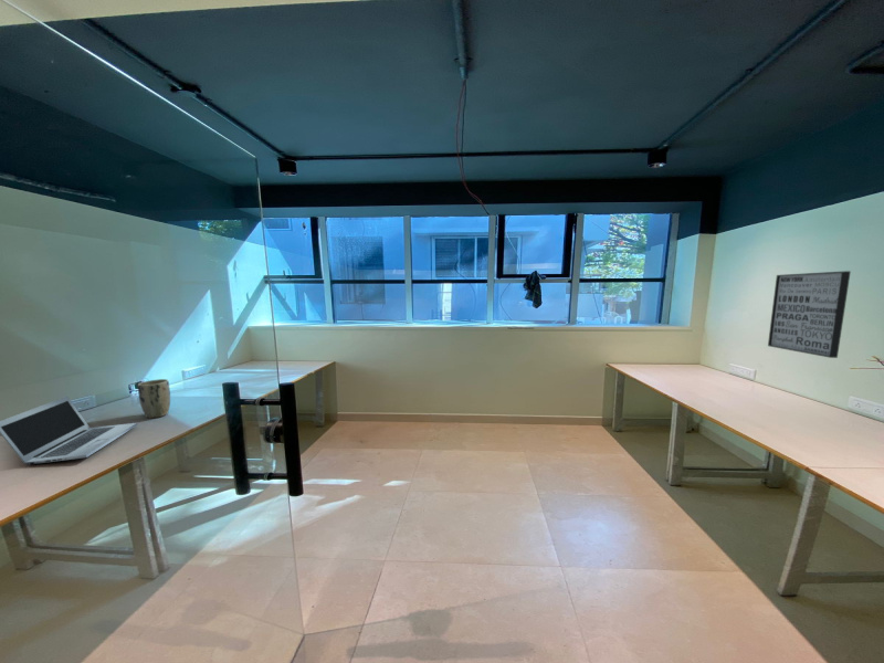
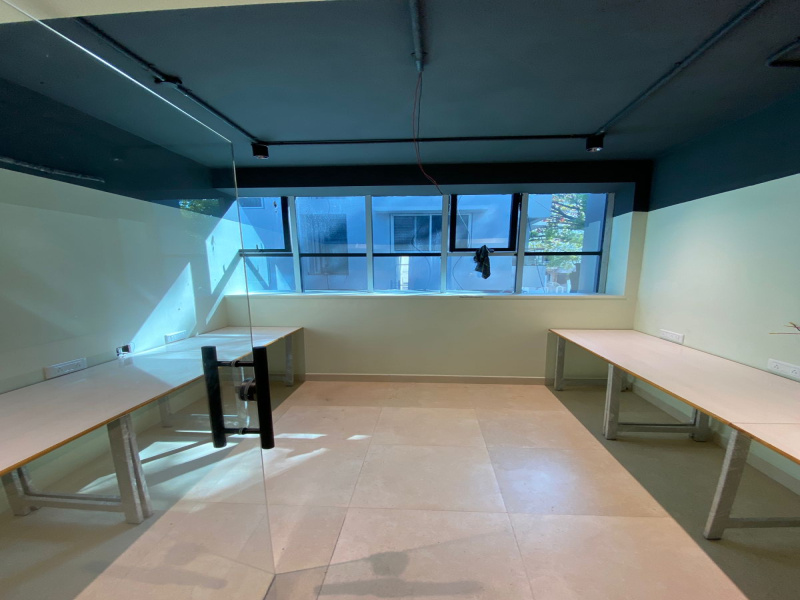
- wall art [767,270,852,359]
- plant pot [137,378,171,419]
- laptop [0,396,138,466]
